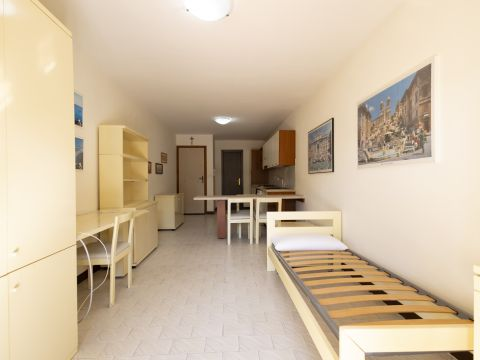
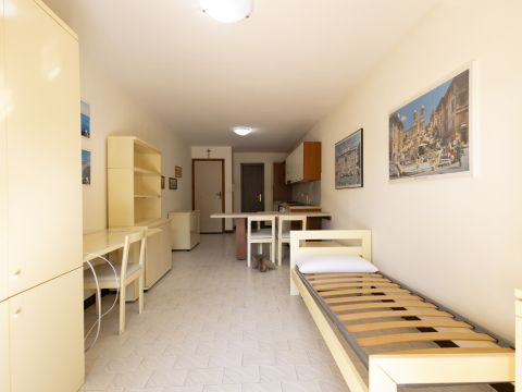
+ boots [251,253,276,273]
